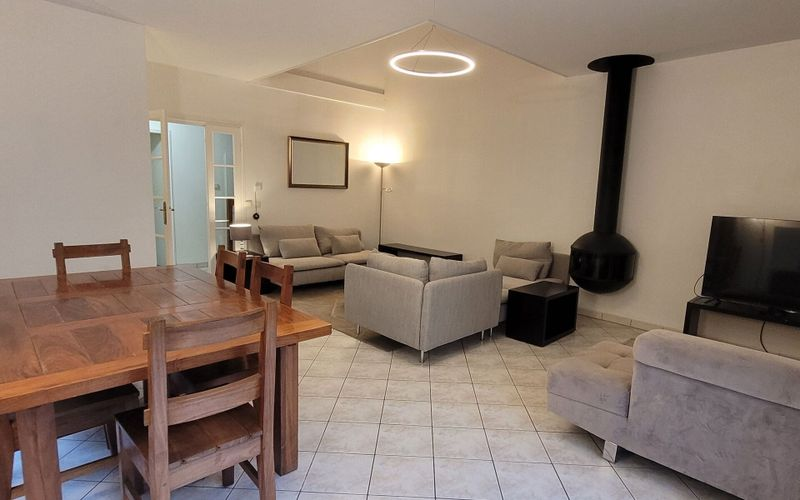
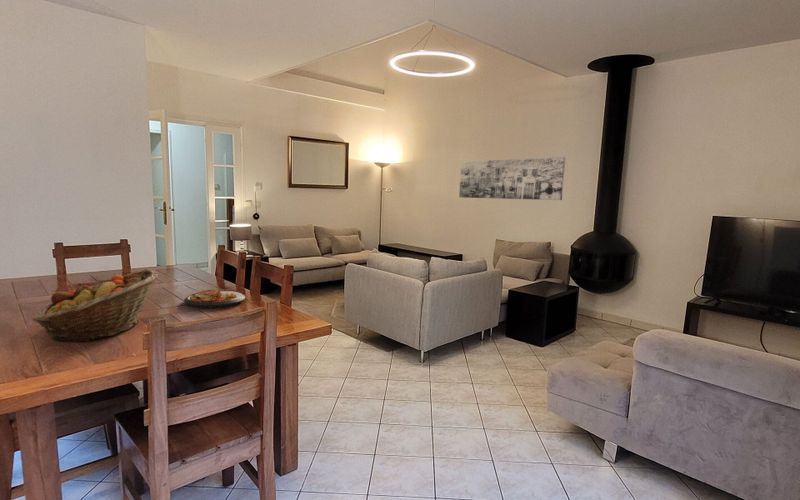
+ fruit basket [31,269,159,342]
+ plate [183,289,246,309]
+ wall art [458,156,566,201]
